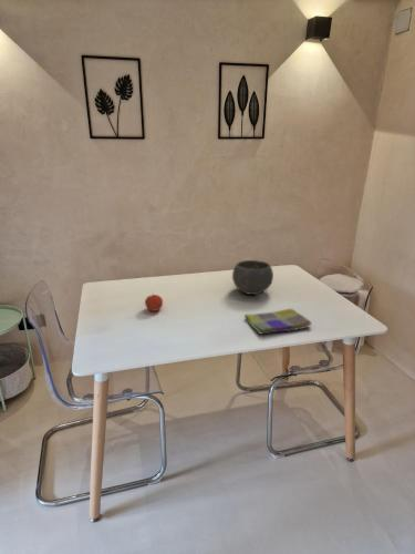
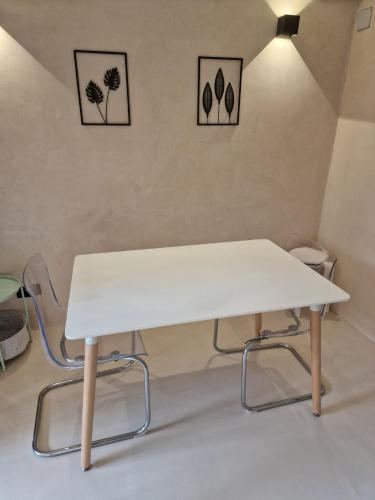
- dish towel [243,308,313,335]
- apple [144,293,164,312]
- bowl [231,259,274,296]
